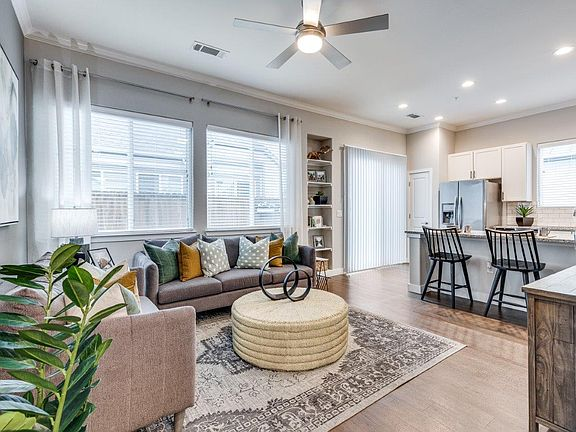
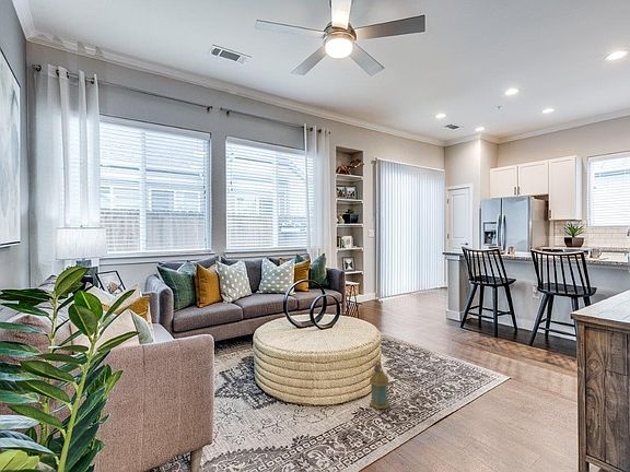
+ lantern [369,359,390,410]
